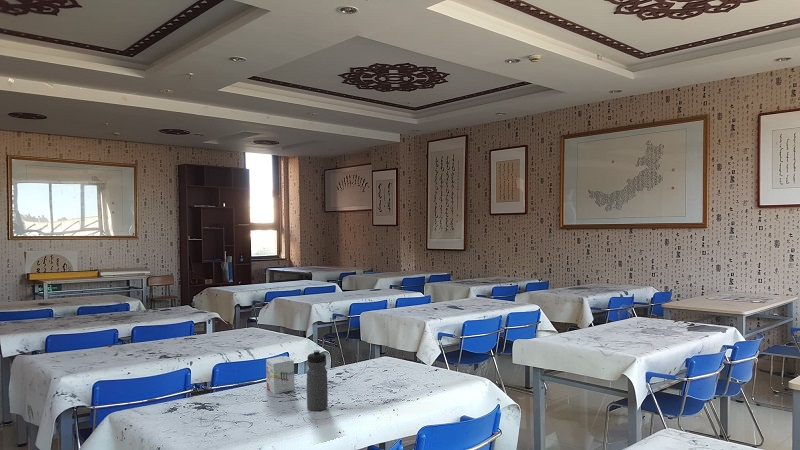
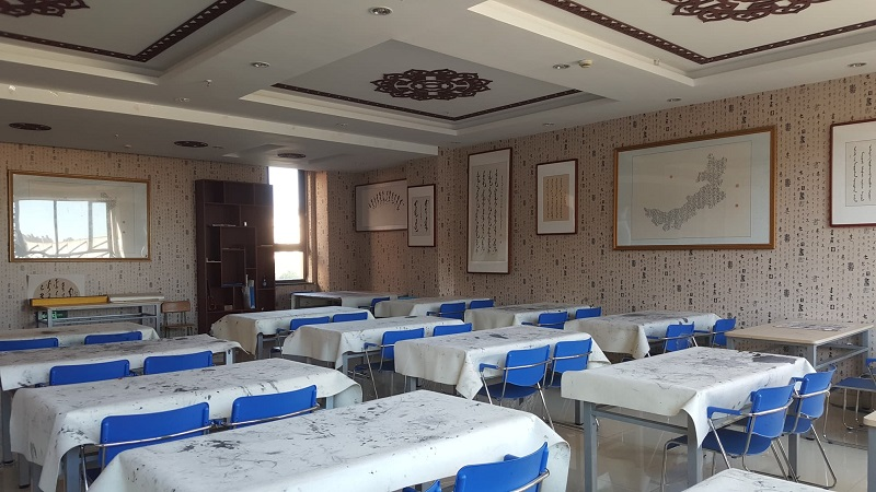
- ink box [265,355,296,395]
- water bottle [306,349,329,412]
